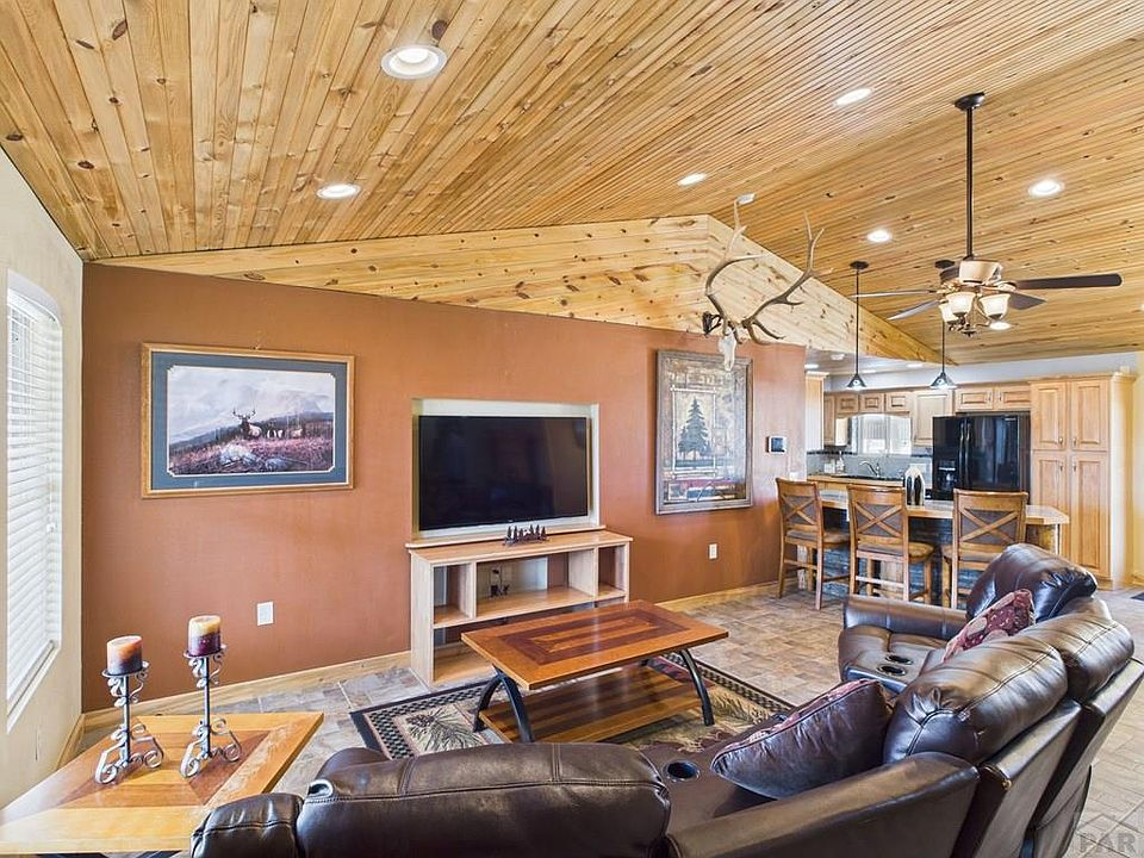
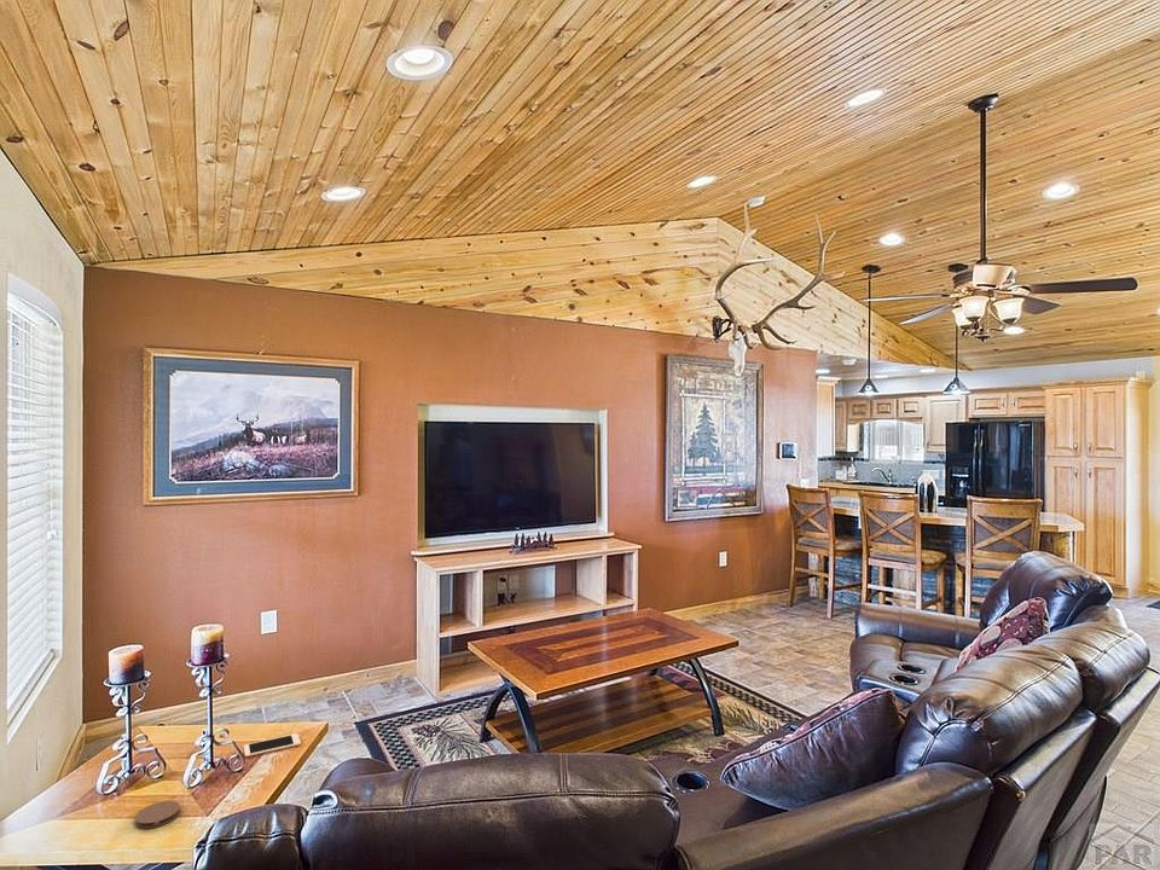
+ cell phone [243,732,302,758]
+ coaster [134,800,181,830]
